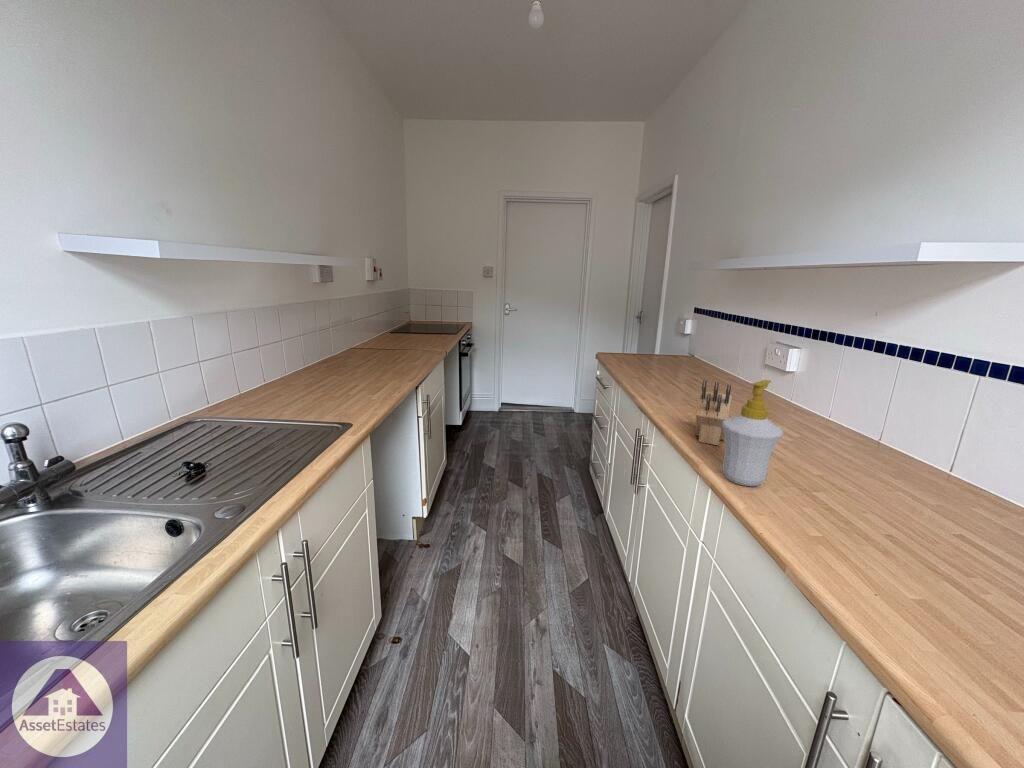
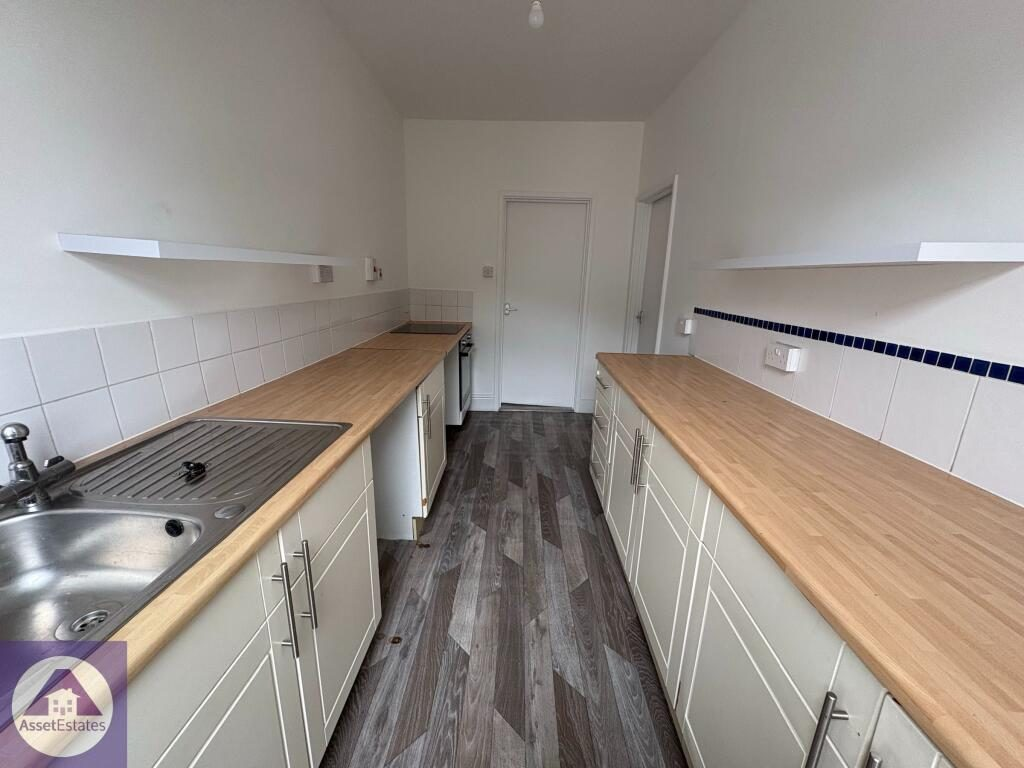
- knife block [694,379,733,446]
- soap bottle [721,379,784,487]
